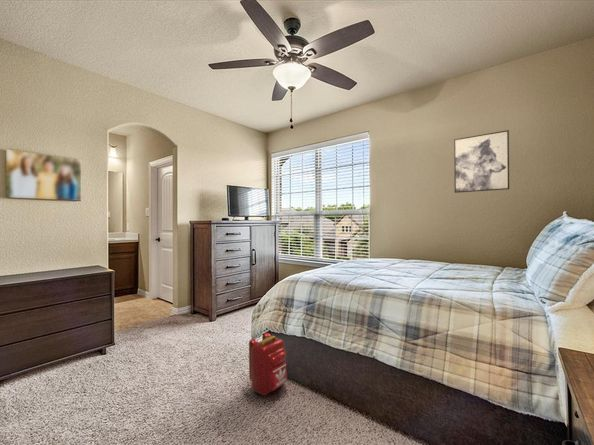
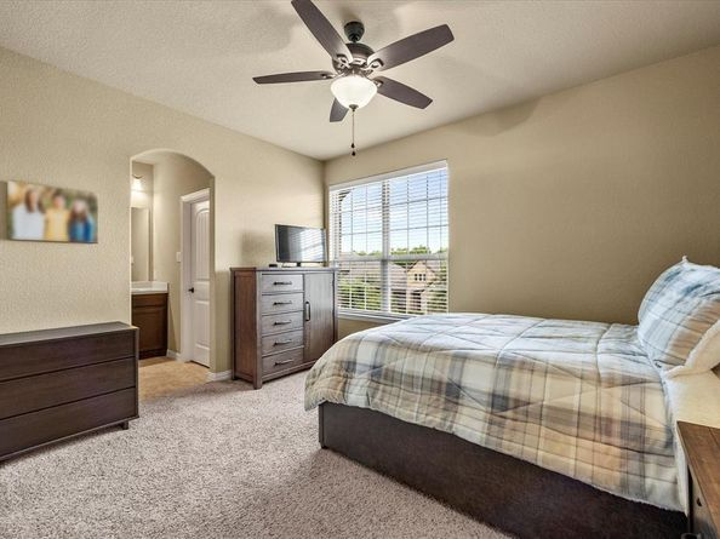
- wall art [453,129,510,194]
- backpack [248,332,288,396]
